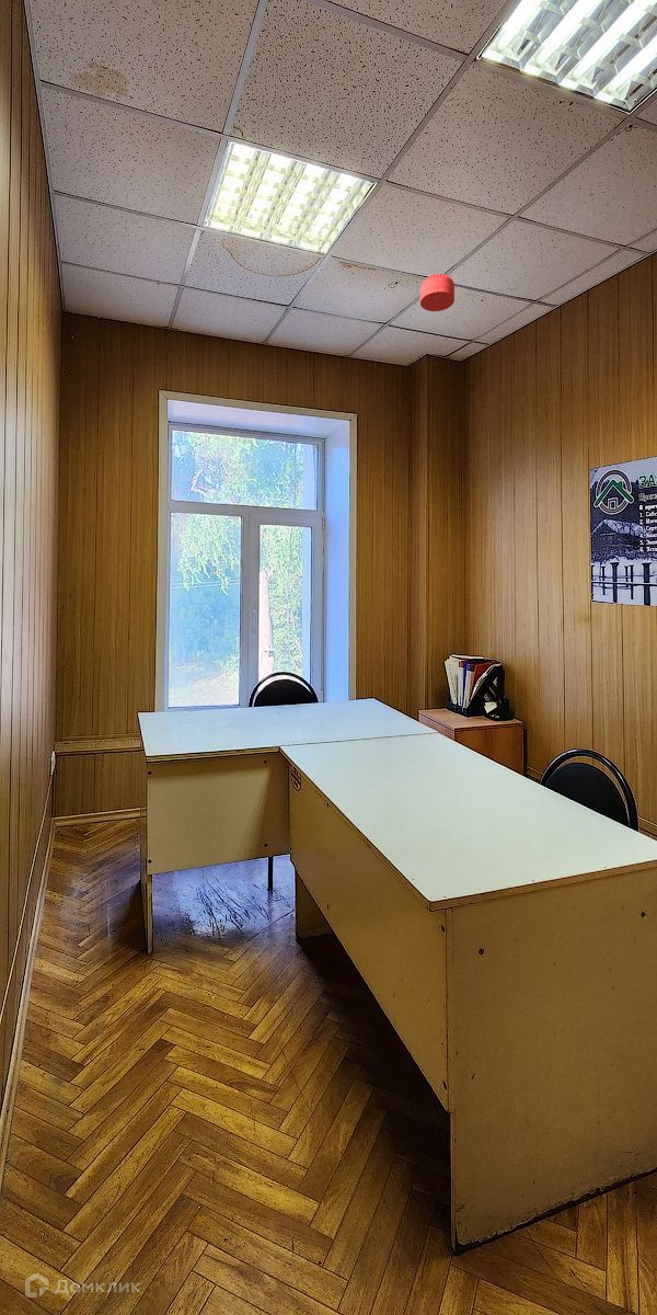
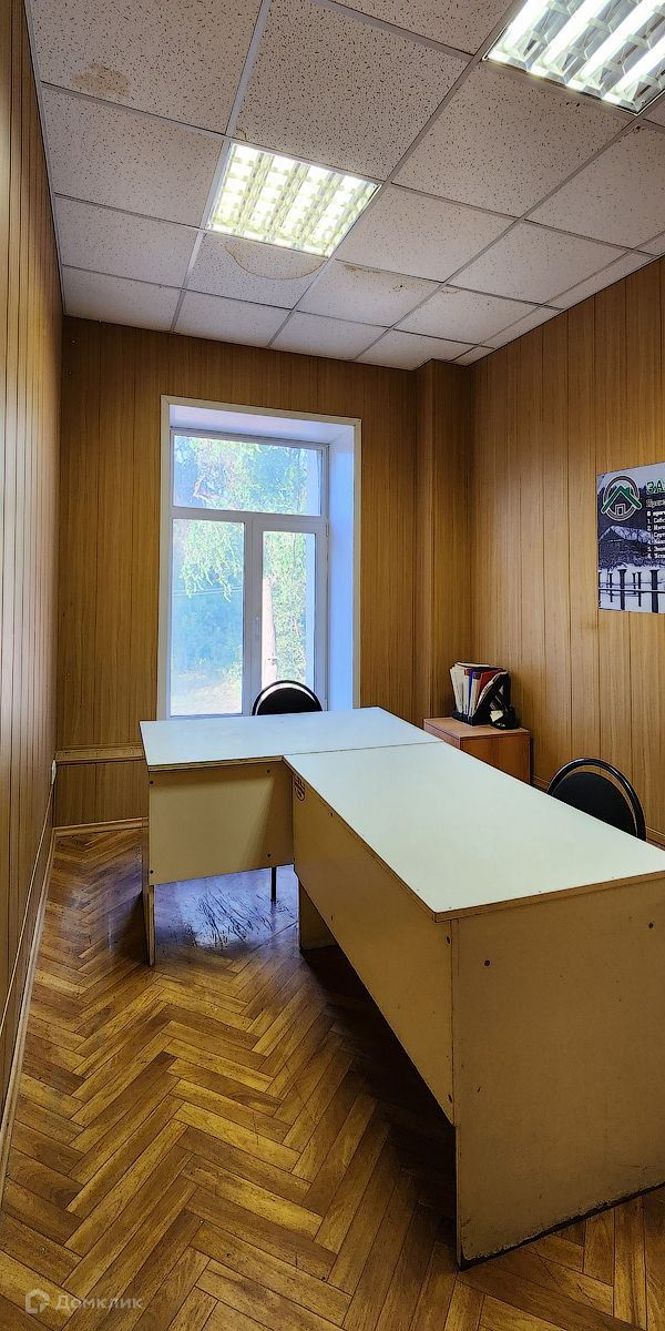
- smoke detector [419,273,456,312]
